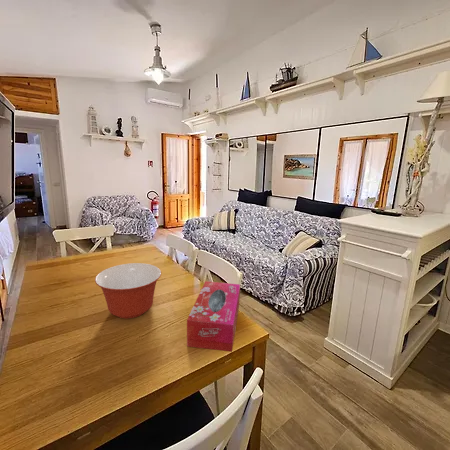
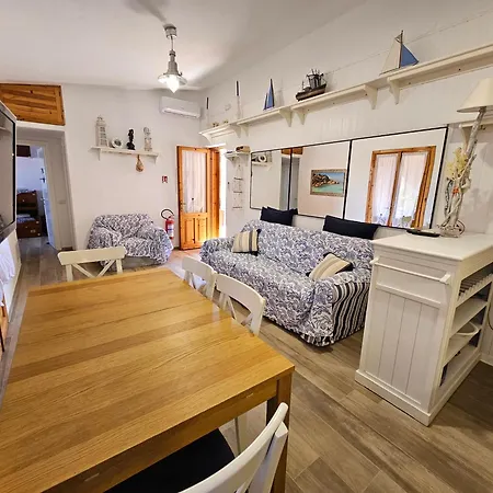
- mixing bowl [94,262,162,320]
- tissue box [186,280,241,353]
